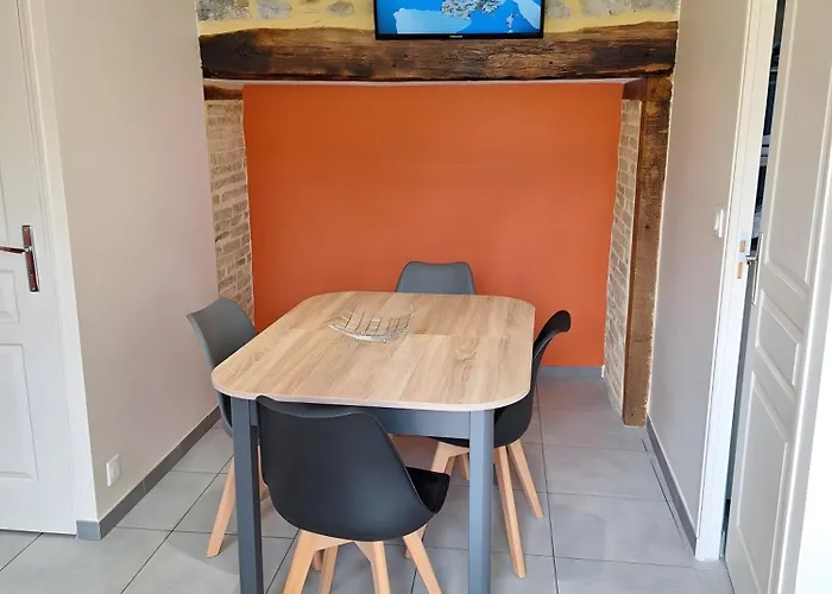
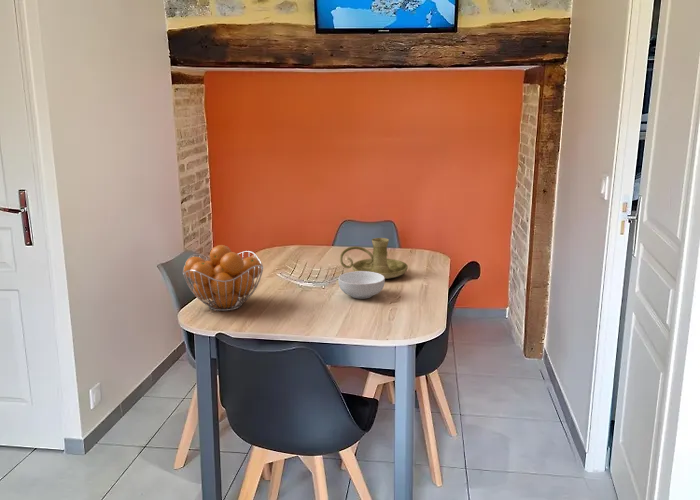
+ fruit basket [182,244,265,312]
+ candle holder [339,237,409,280]
+ cereal bowl [337,271,386,300]
